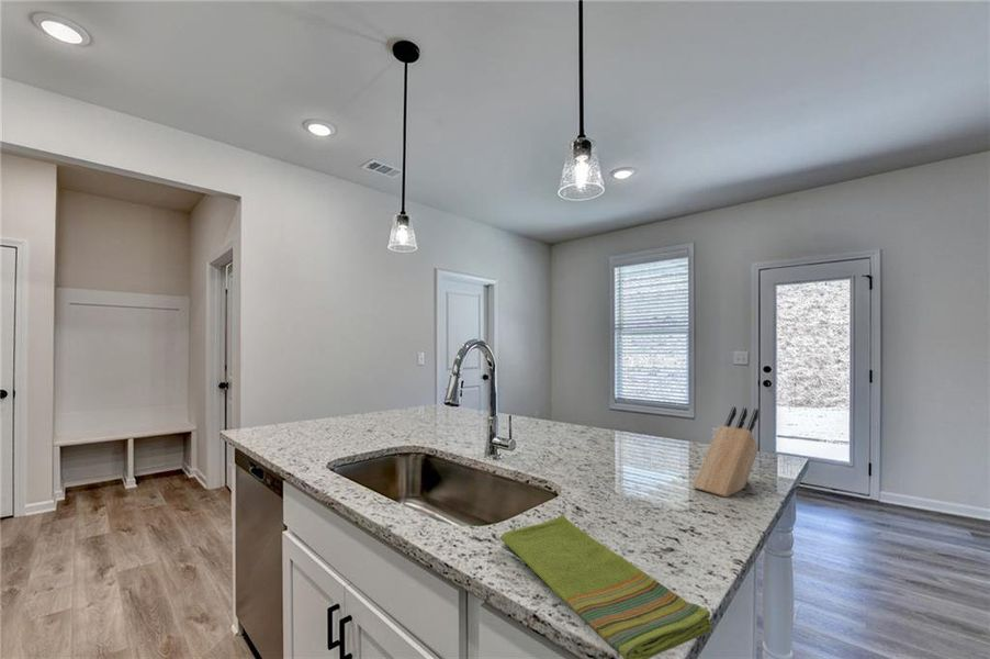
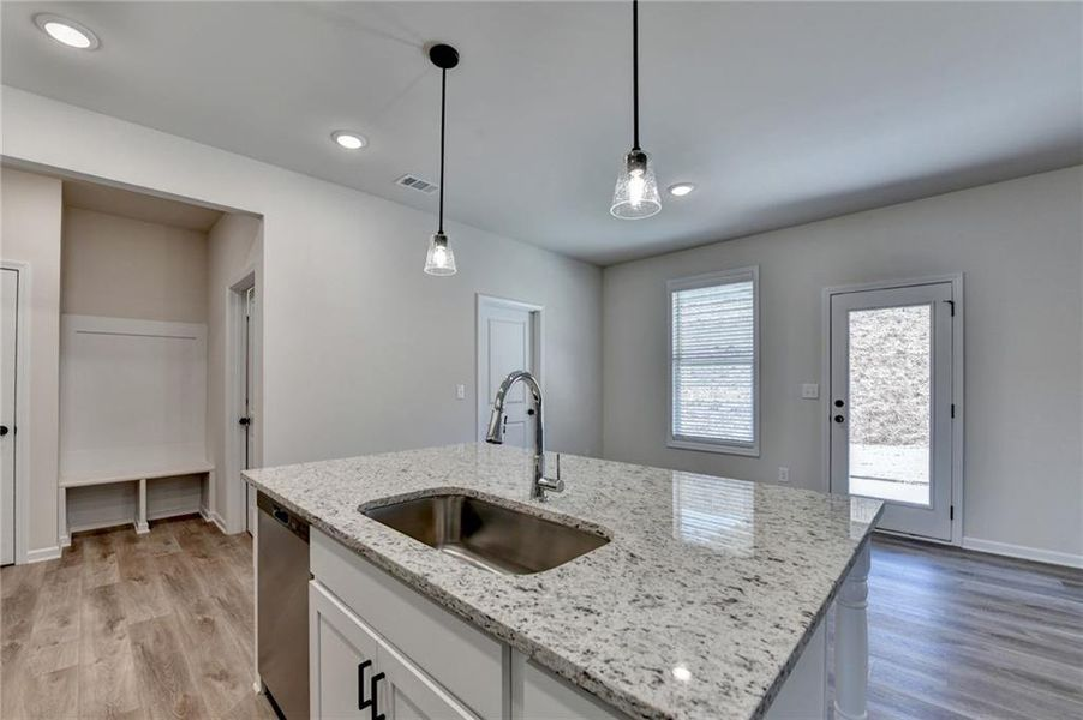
- dish towel [499,514,712,659]
- knife block [691,405,760,499]
